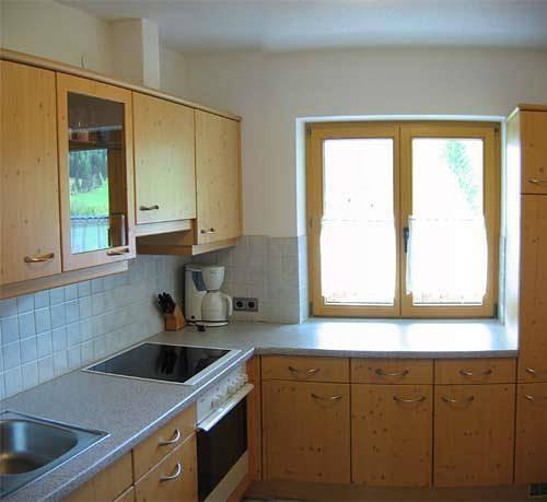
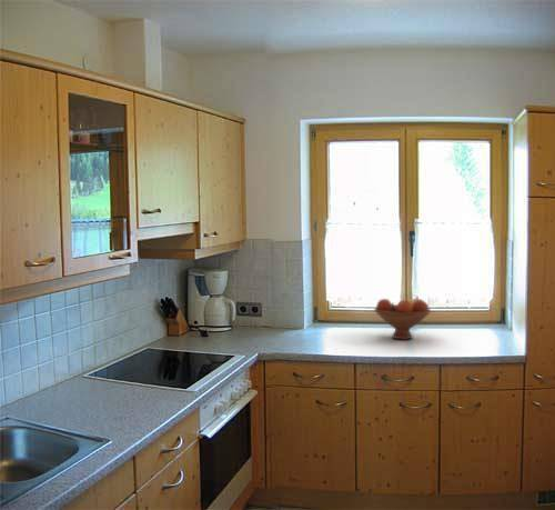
+ fruit bowl [373,298,432,341]
